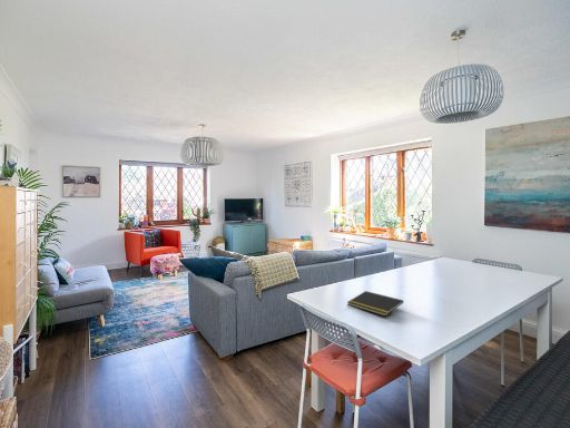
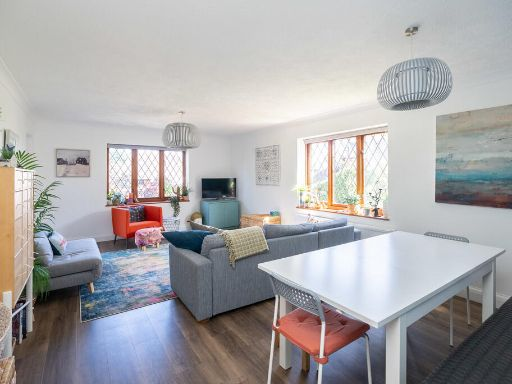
- notepad [346,290,404,318]
